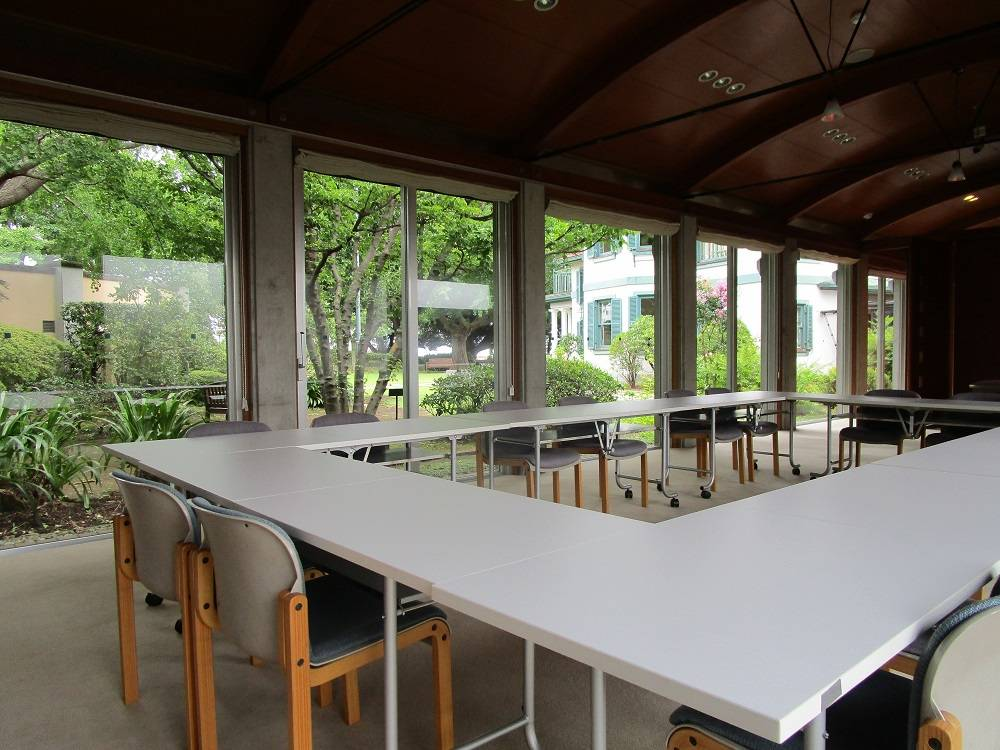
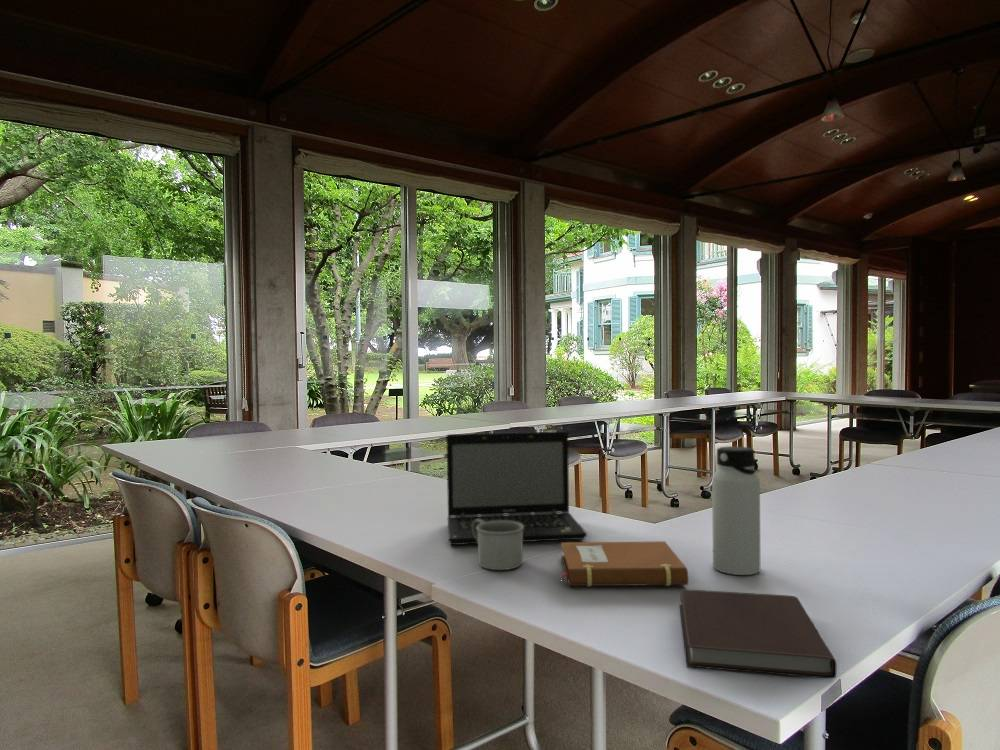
+ notebook [678,588,837,679]
+ water bottle [711,445,762,576]
+ laptop [445,430,588,546]
+ mug [472,519,524,571]
+ notebook [560,540,689,587]
